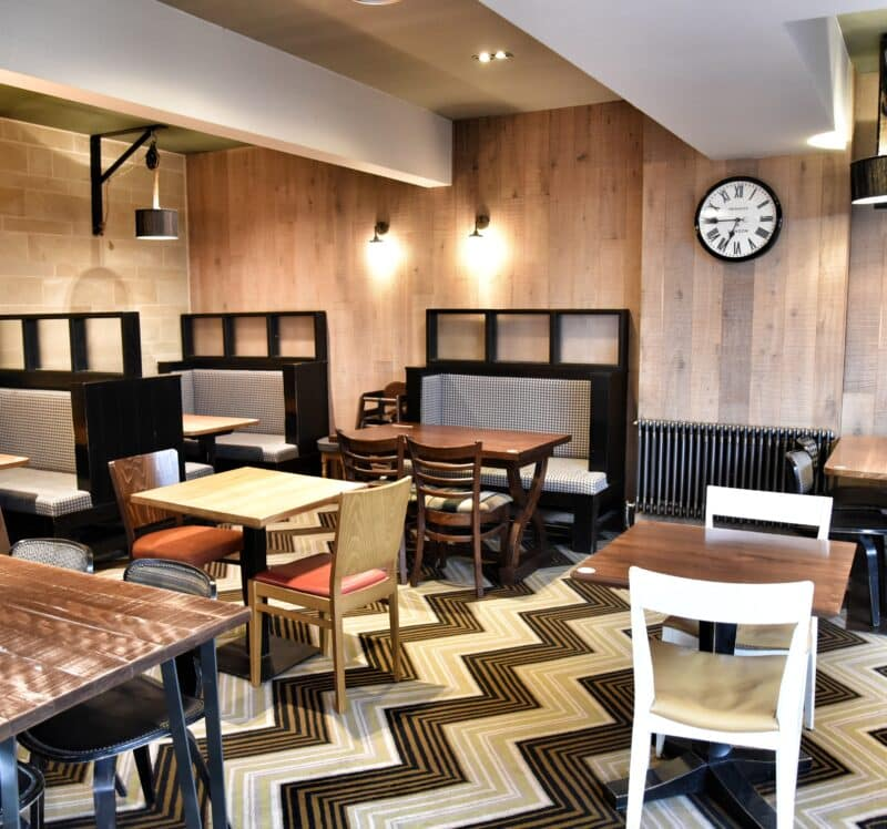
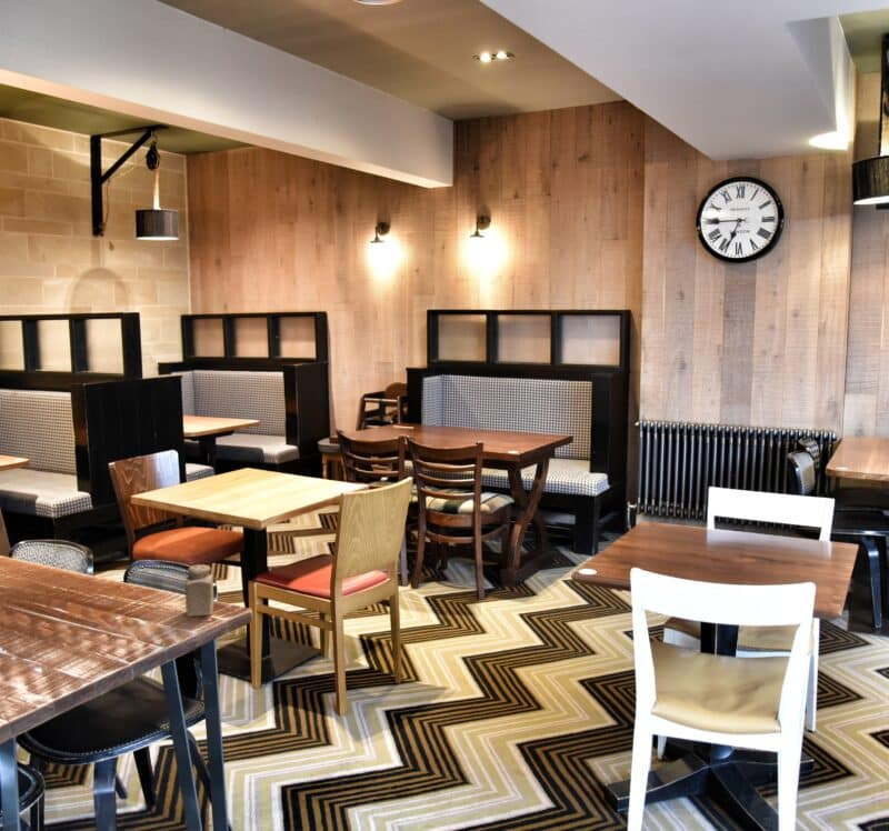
+ salt shaker [183,563,214,618]
